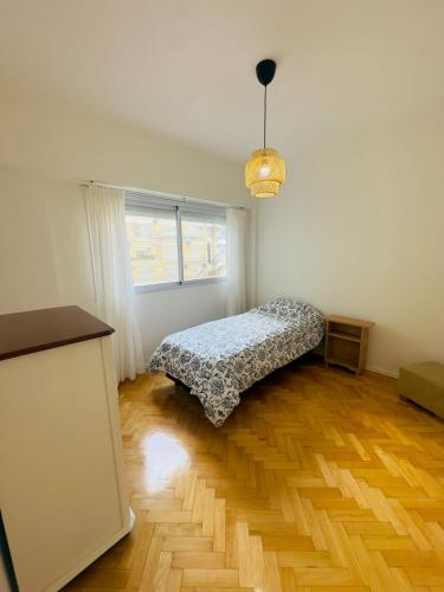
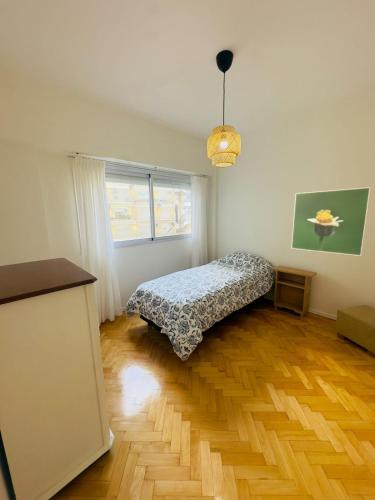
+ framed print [291,186,371,257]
